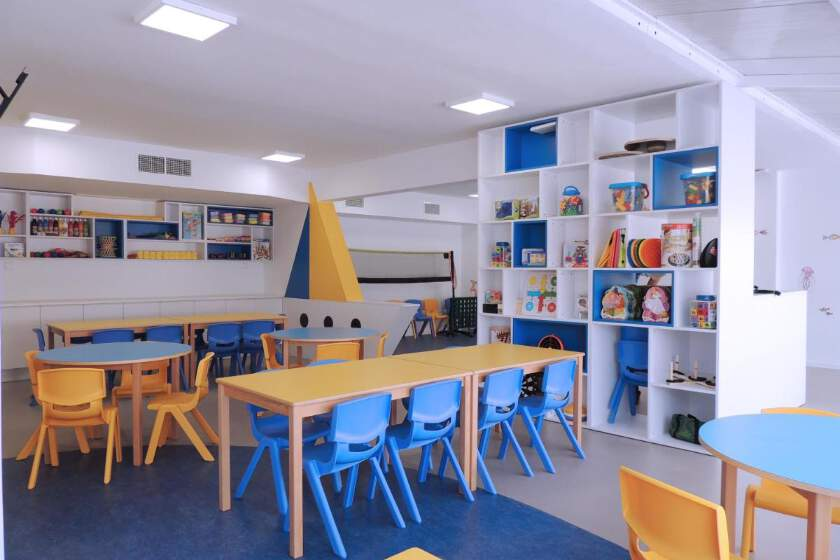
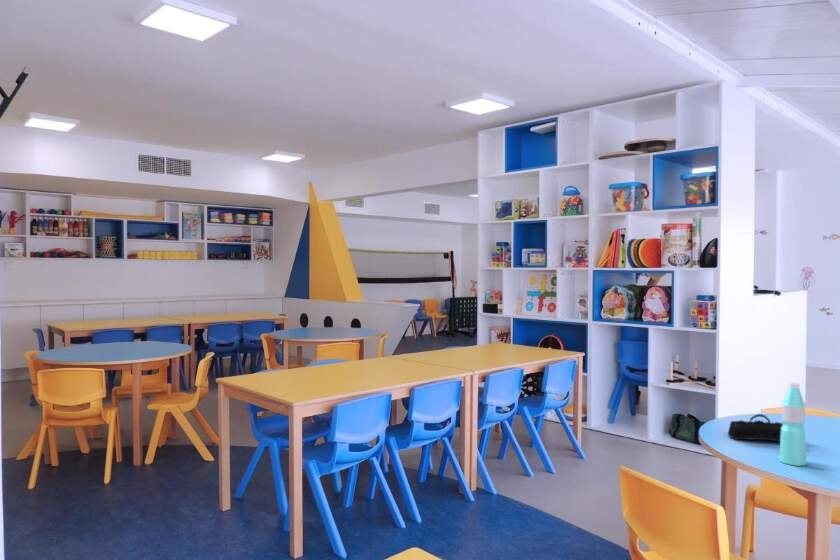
+ water bottle [778,382,807,467]
+ pencil case [727,413,783,442]
